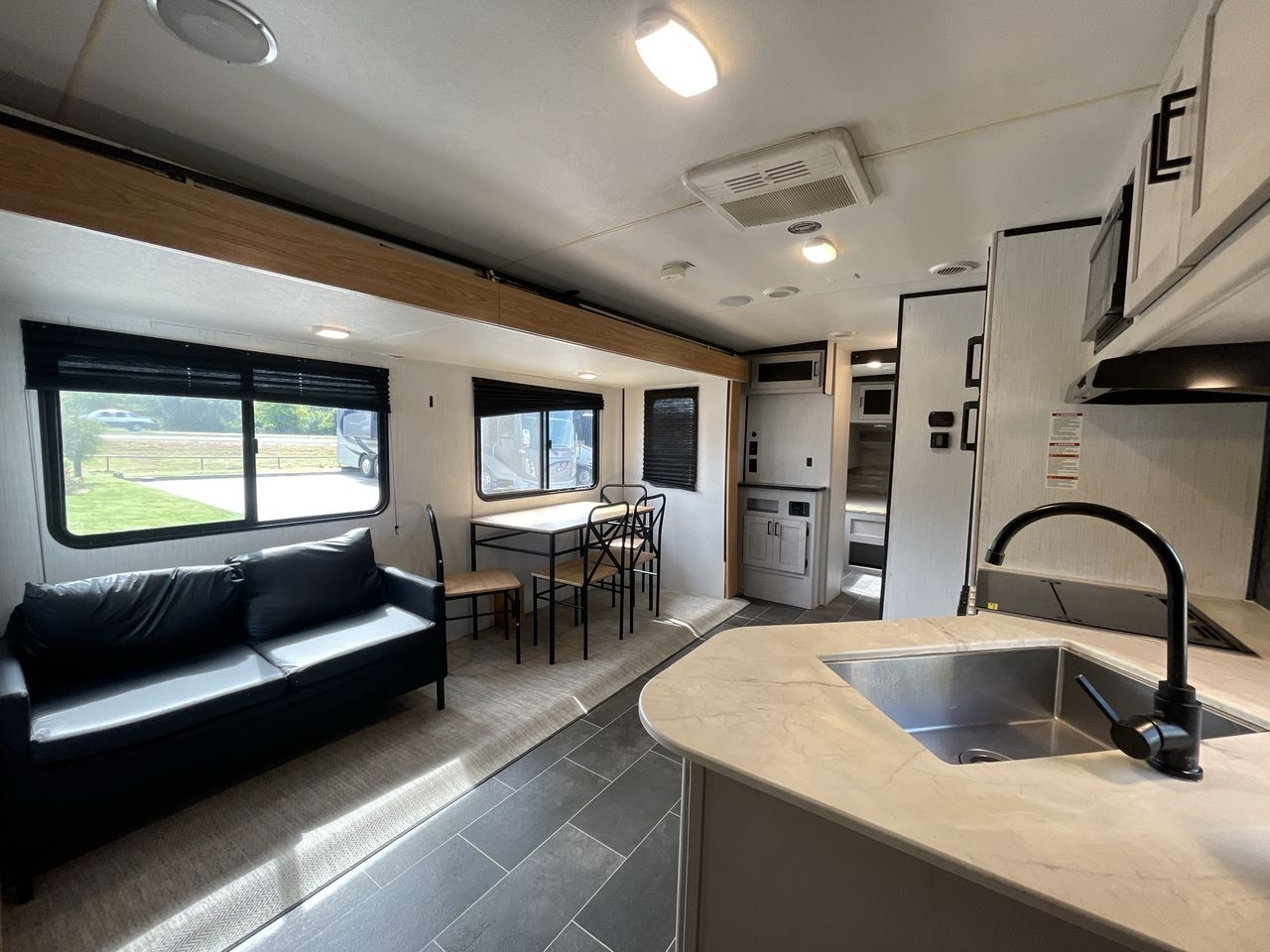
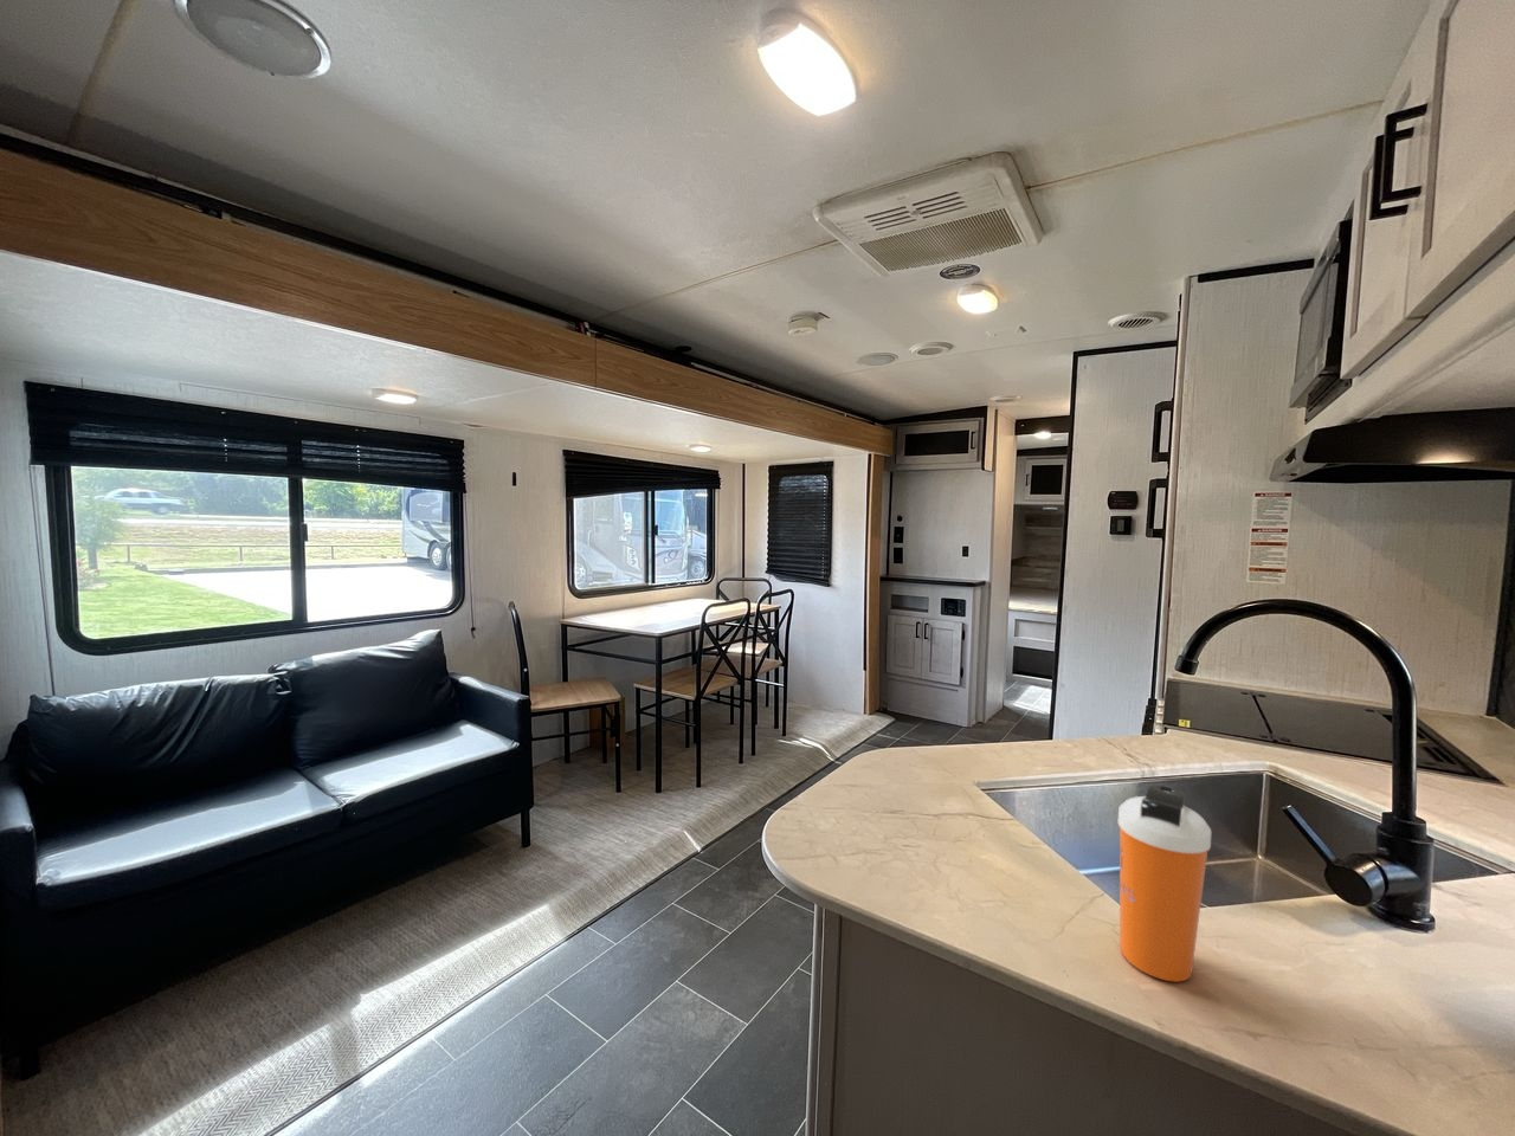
+ shaker bottle [1117,784,1212,983]
